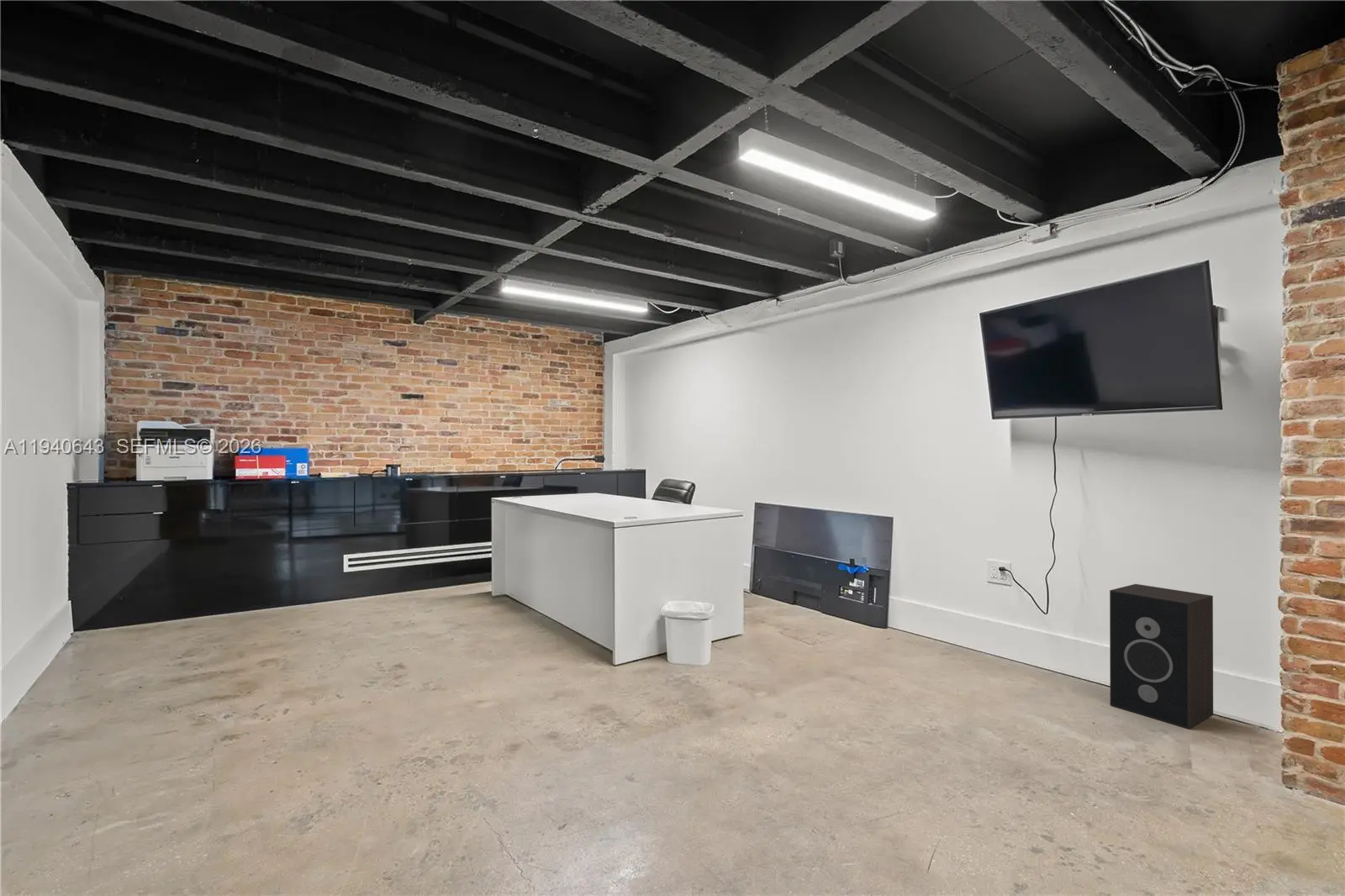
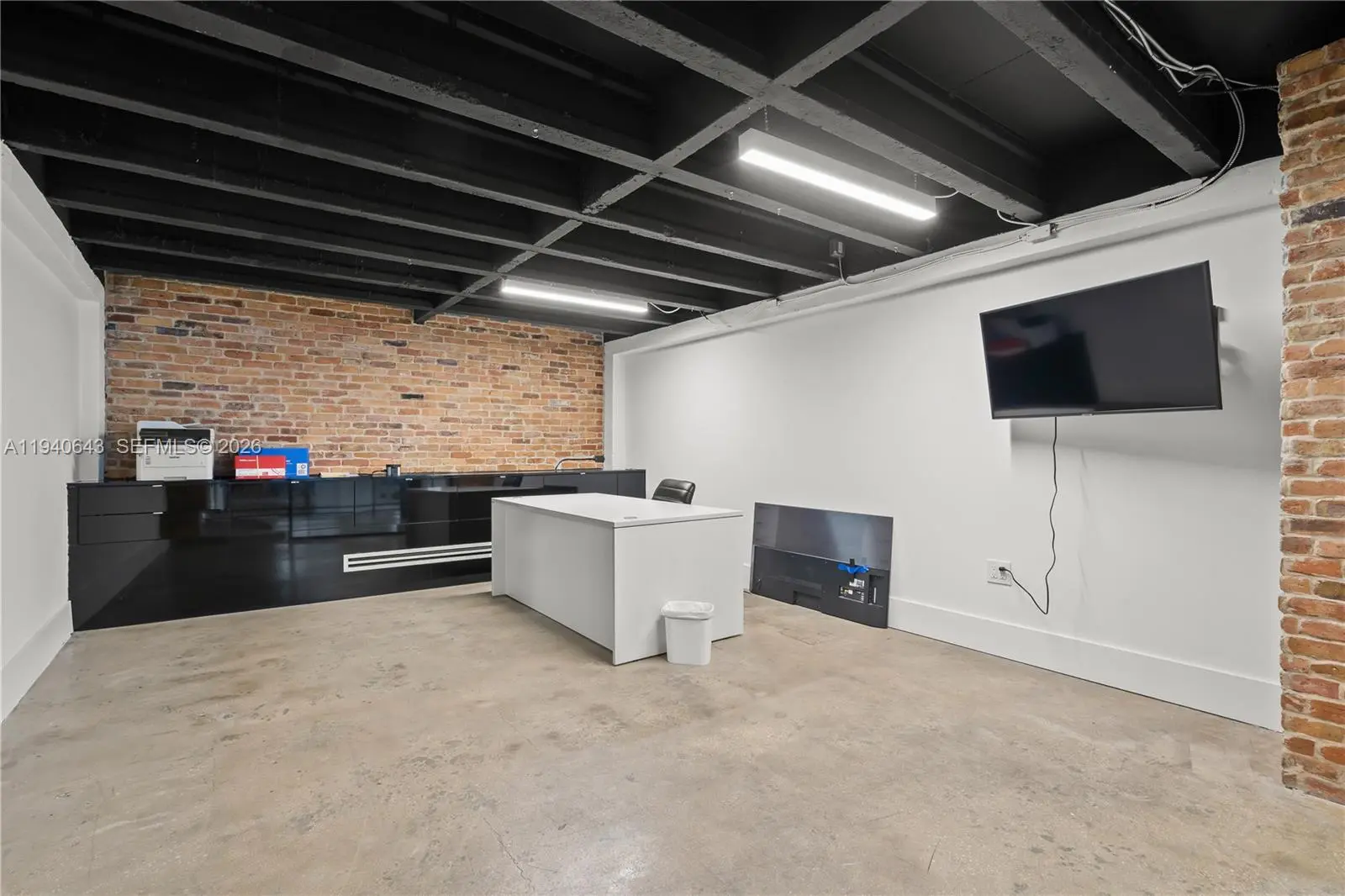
- speaker [1109,583,1214,730]
